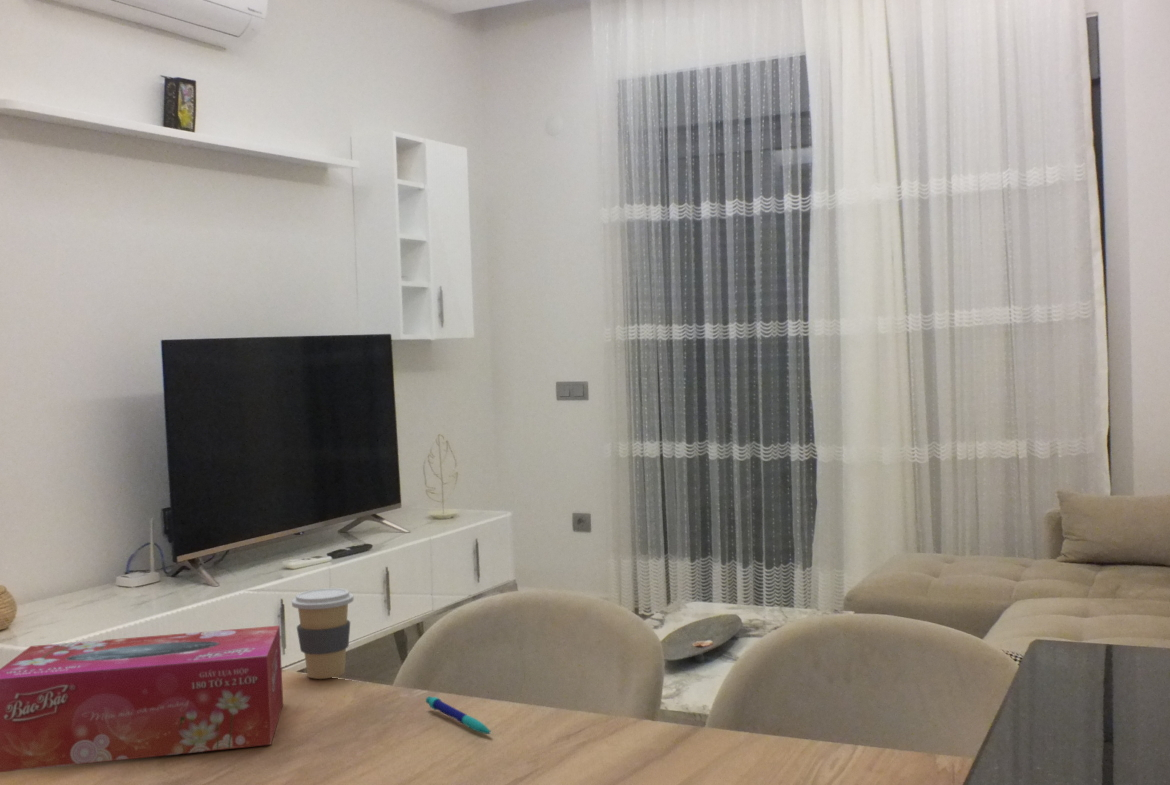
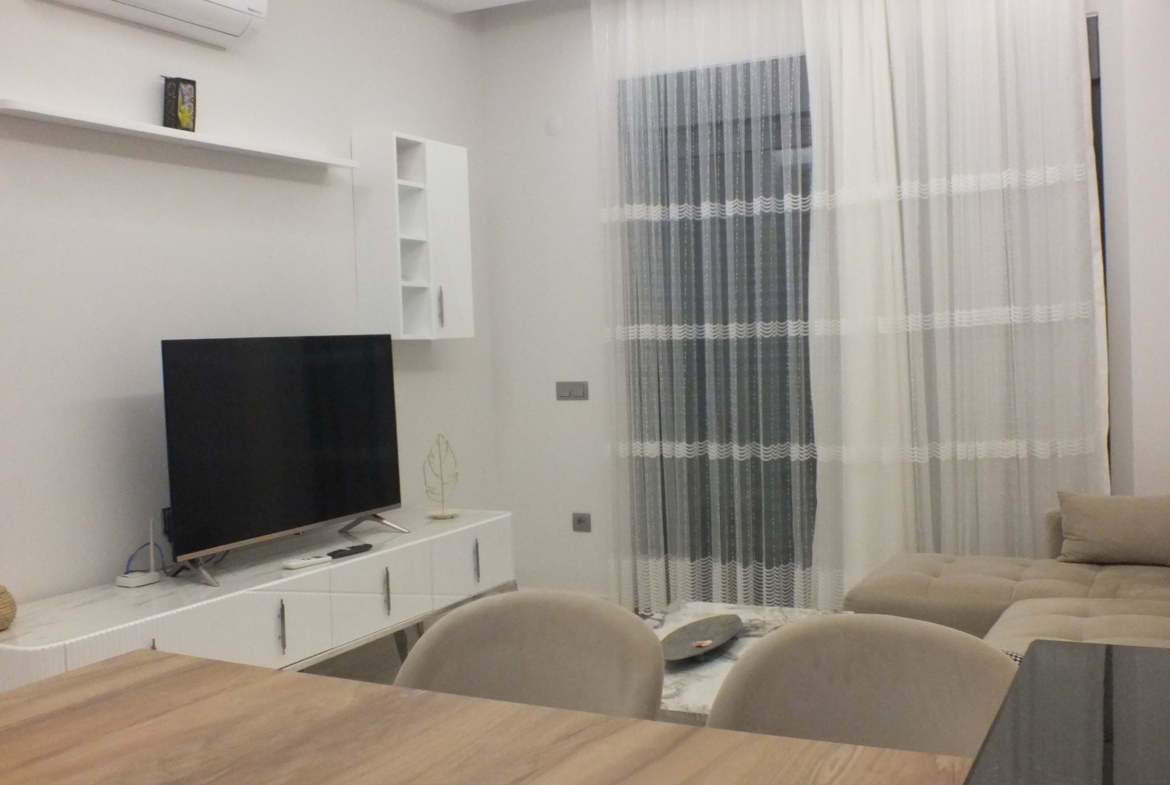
- tissue box [0,625,284,773]
- coffee cup [291,587,355,680]
- pen [425,695,493,735]
